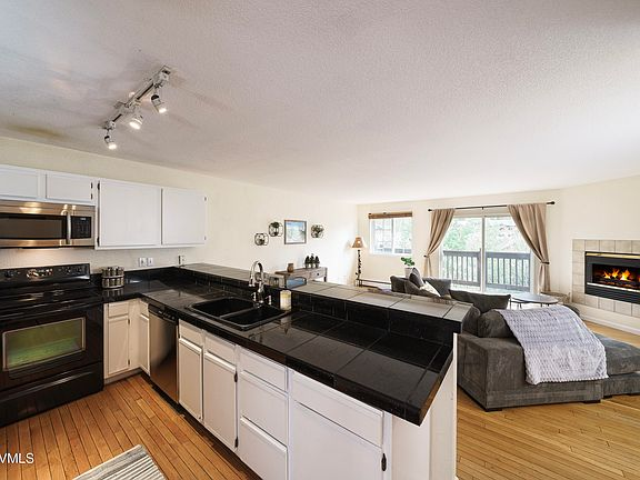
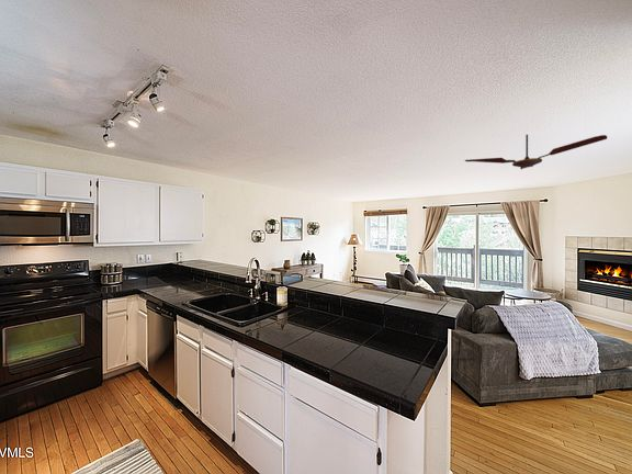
+ ceiling fan [464,134,608,170]
